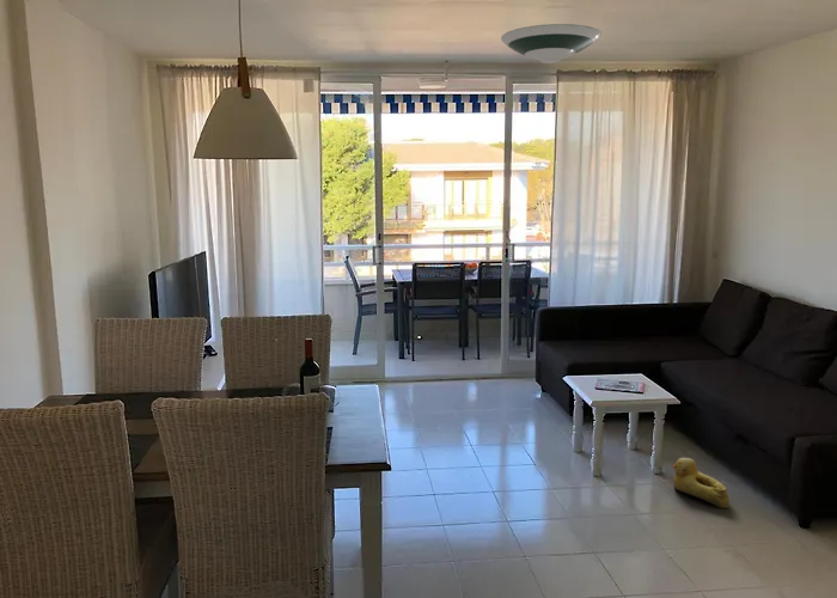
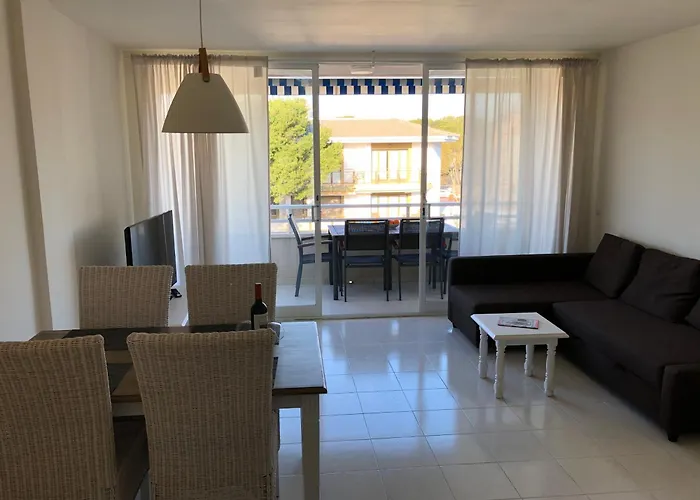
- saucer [500,23,603,65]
- rubber duck [672,457,731,508]
